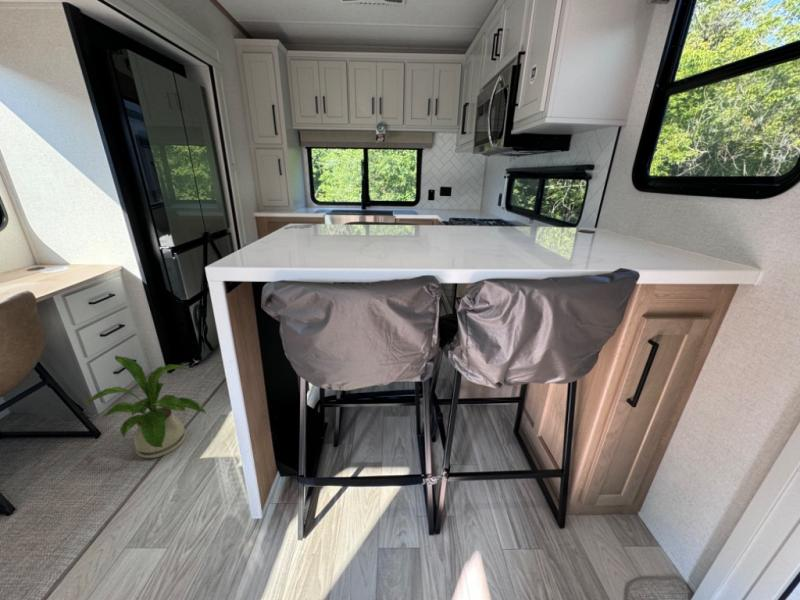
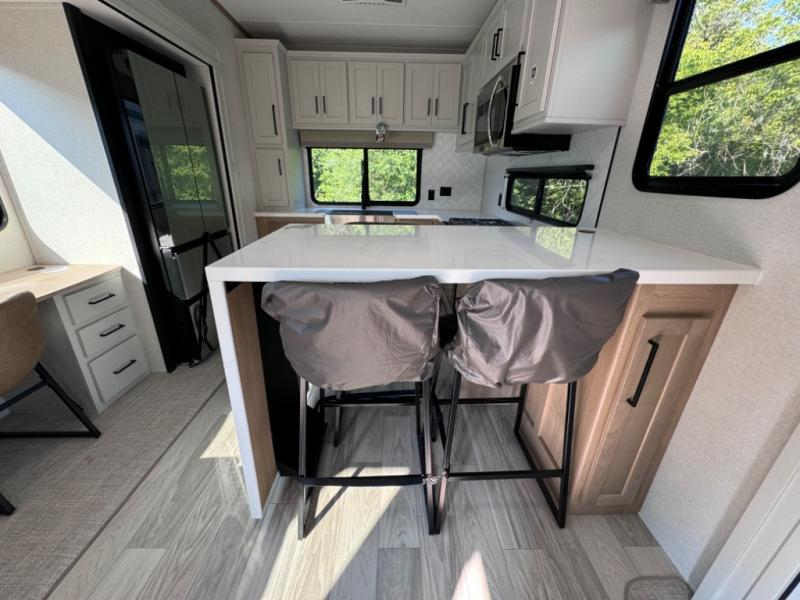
- house plant [79,354,207,459]
